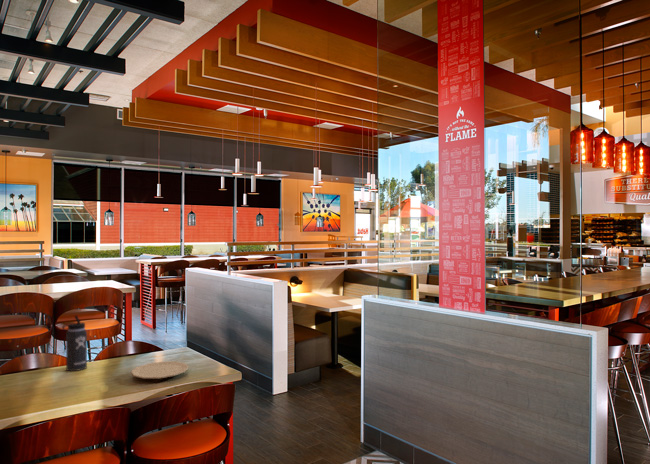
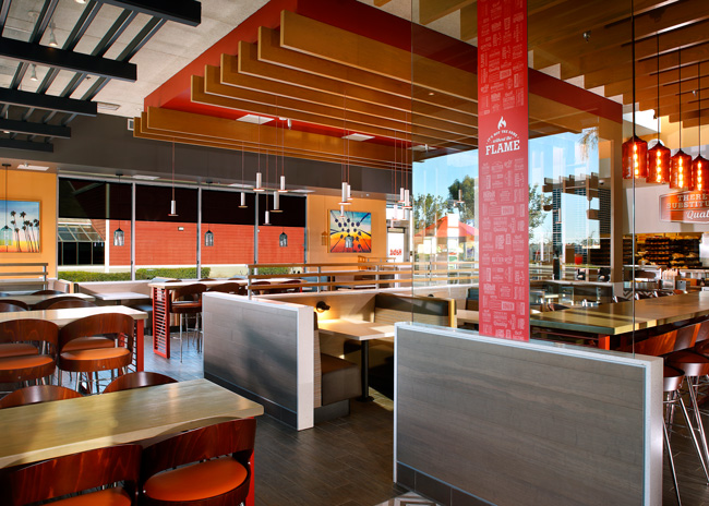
- thermos bottle [61,315,88,372]
- plate [130,361,190,380]
